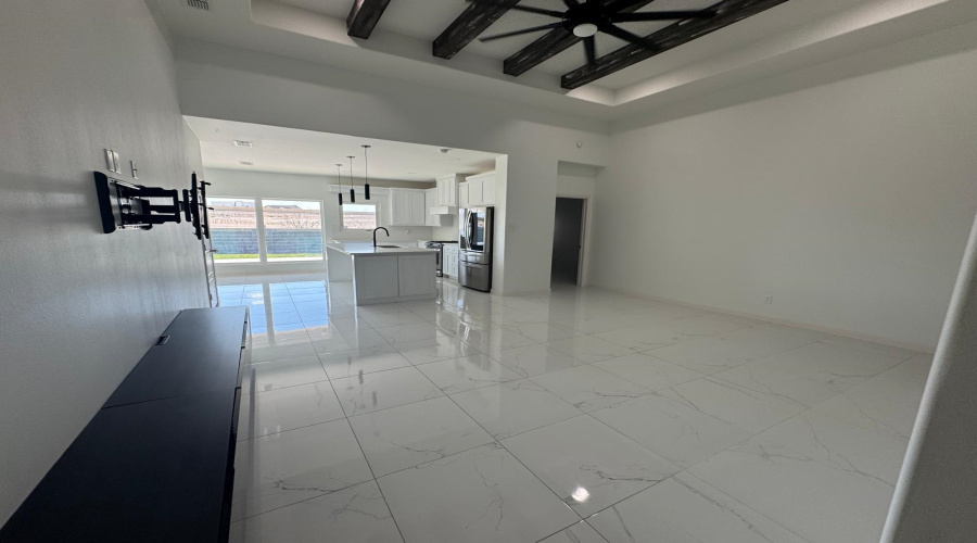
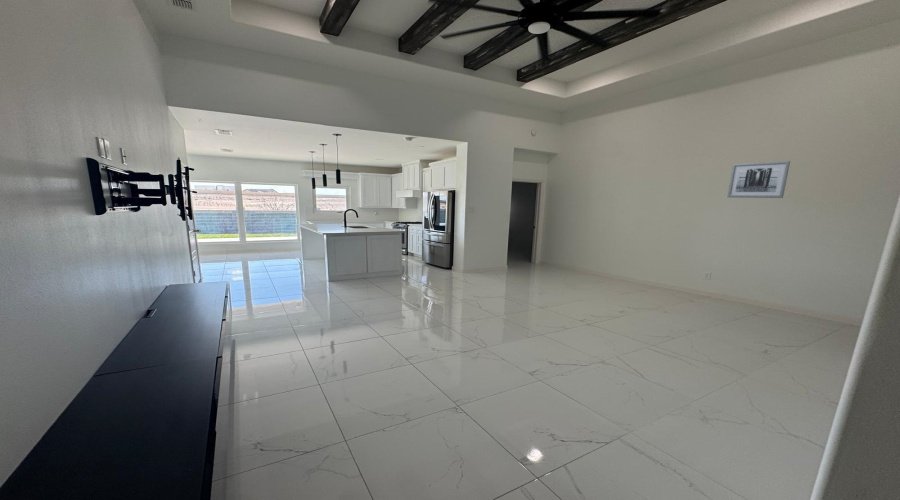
+ wall art [726,160,791,199]
